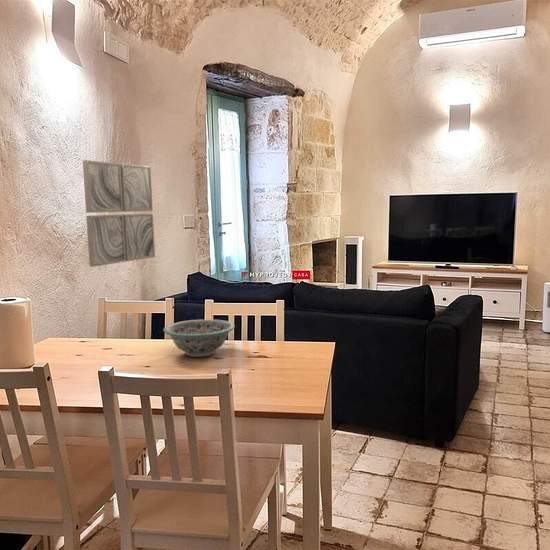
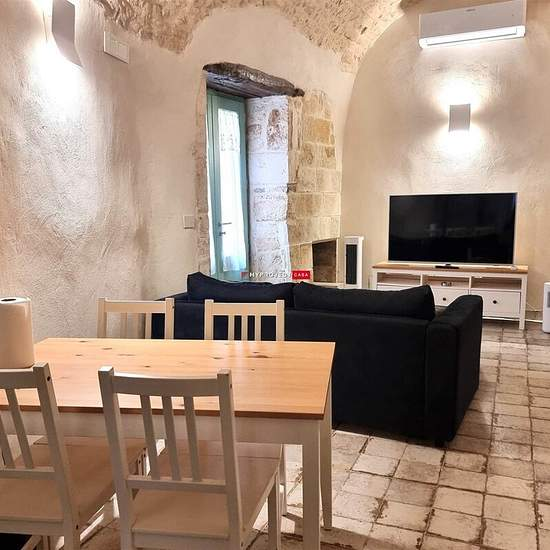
- decorative bowl [162,319,236,358]
- wall art [82,159,156,268]
